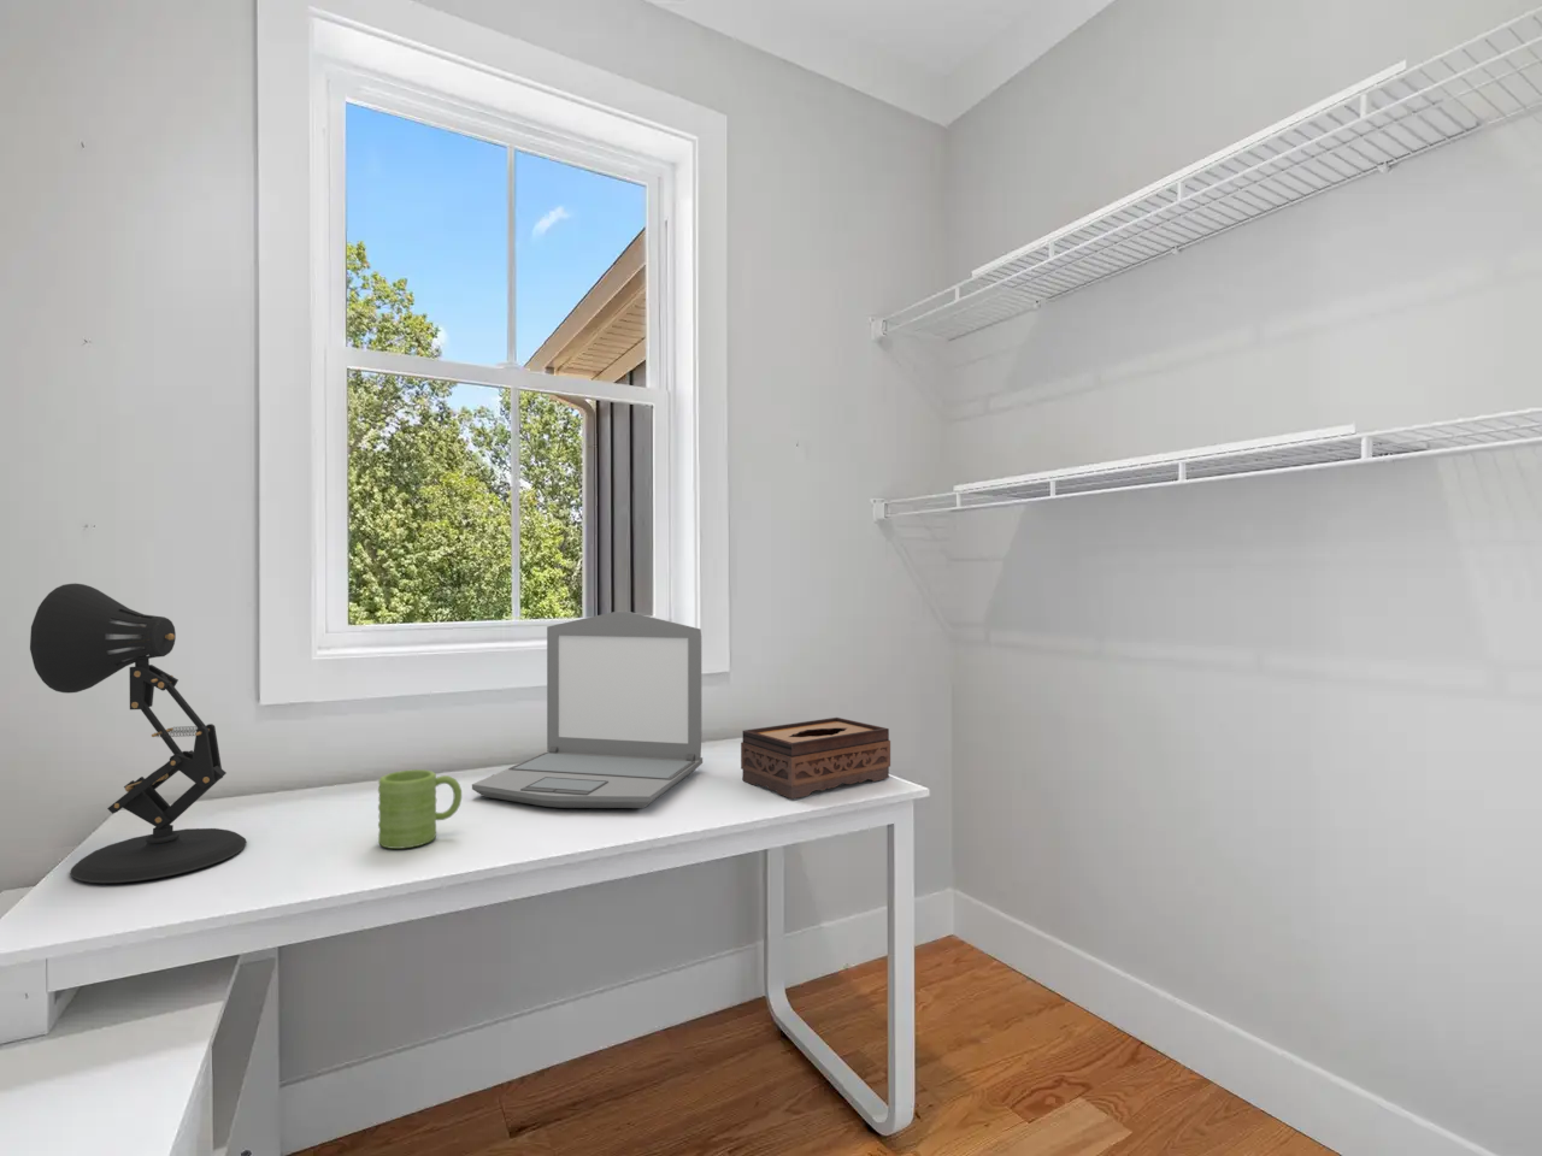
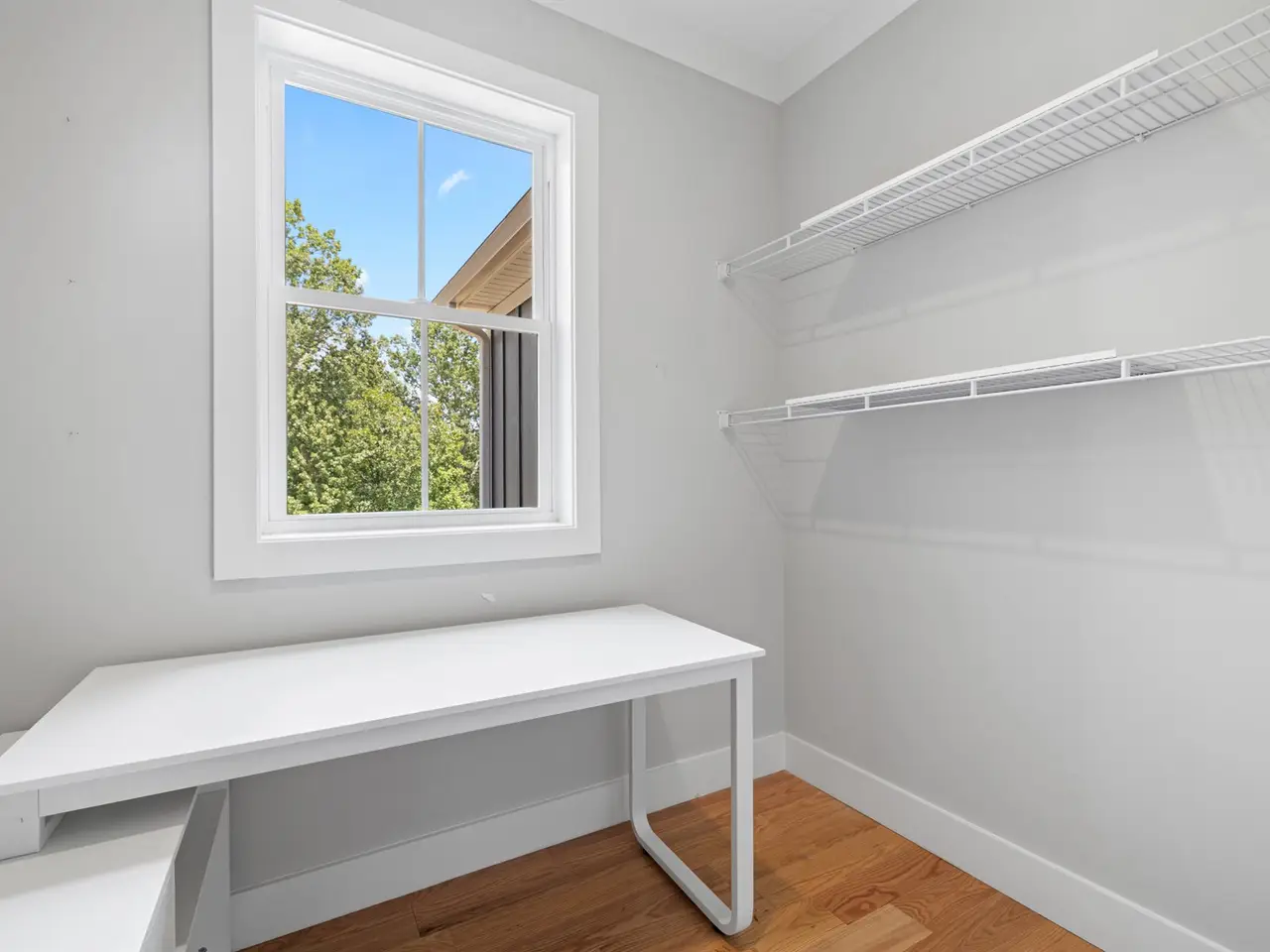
- desk lamp [29,583,248,884]
- tissue box [739,716,891,799]
- laptop [471,611,703,809]
- mug [378,769,463,850]
